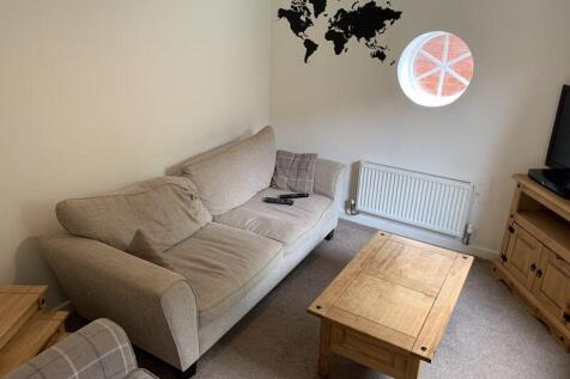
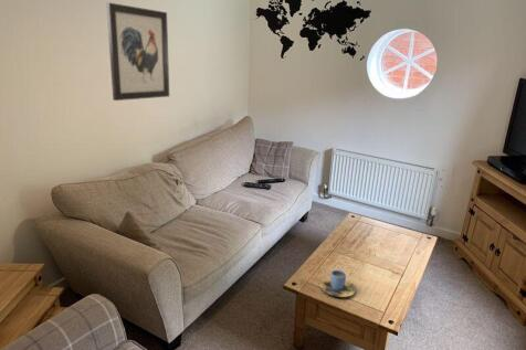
+ cup [318,269,357,298]
+ wall art [105,1,170,102]
